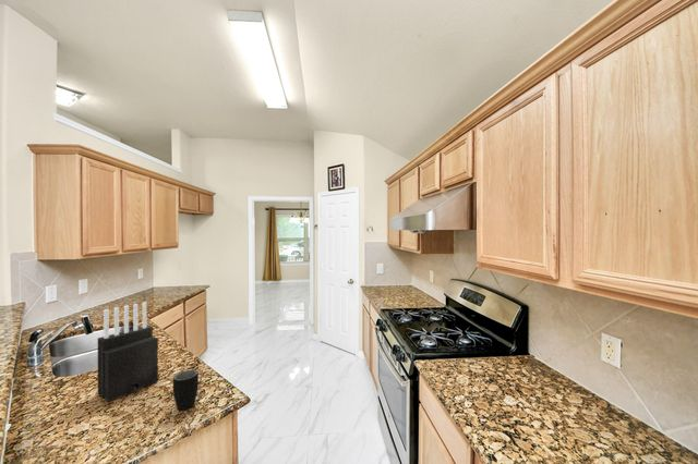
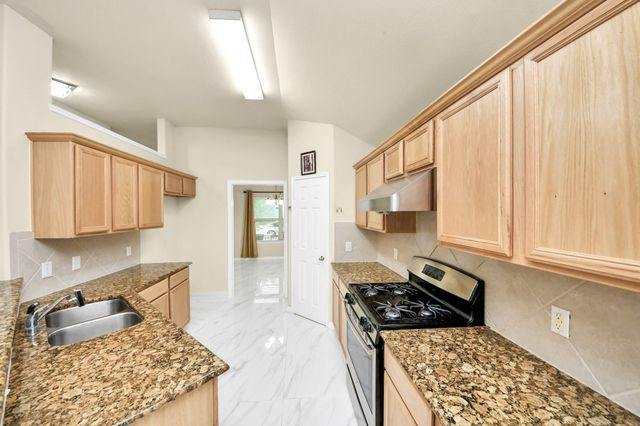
- mug [172,368,200,412]
- knife block [97,301,159,403]
